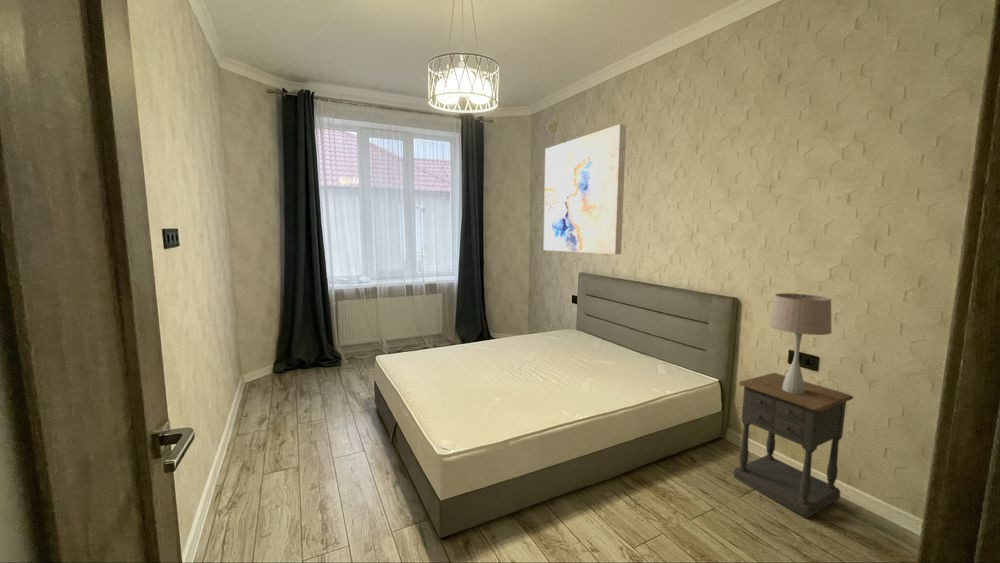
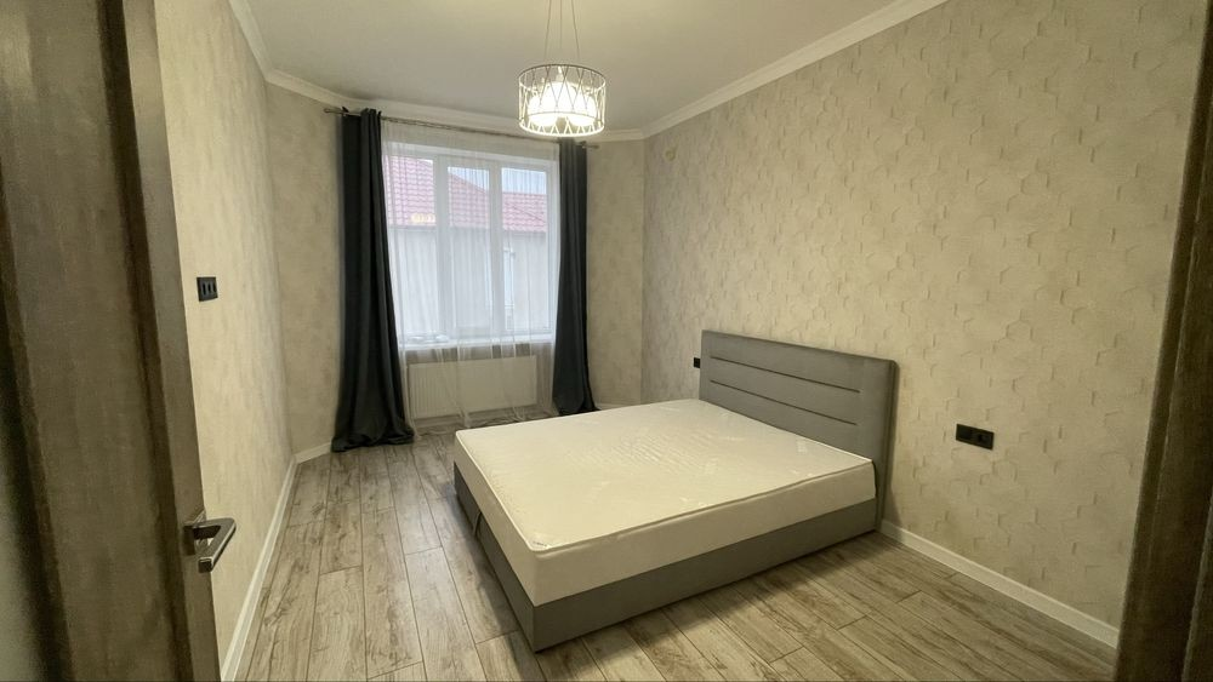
- table lamp [768,292,833,394]
- wall art [543,123,627,255]
- nightstand [732,372,854,519]
